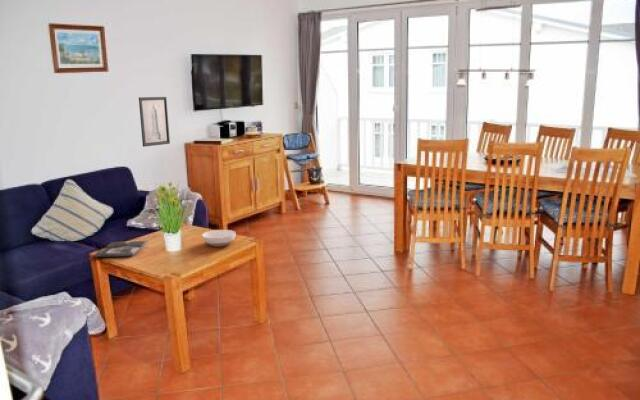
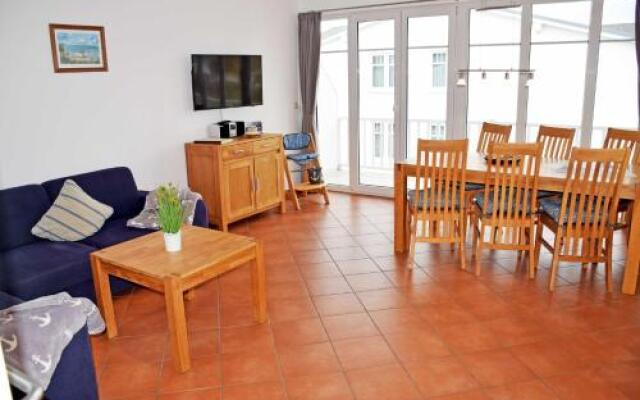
- magazine [93,240,149,258]
- wall art [138,96,171,148]
- bowl [201,229,236,247]
